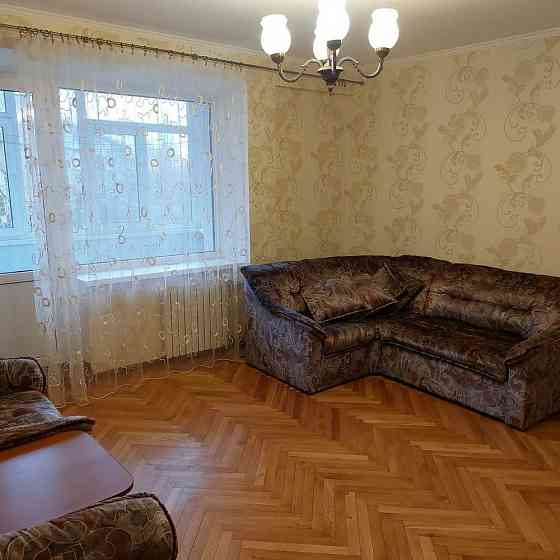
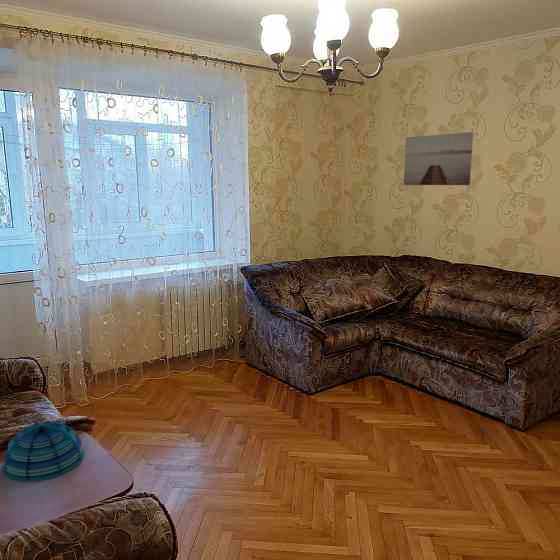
+ decorative bowl [1,420,85,482]
+ wall art [403,131,474,186]
